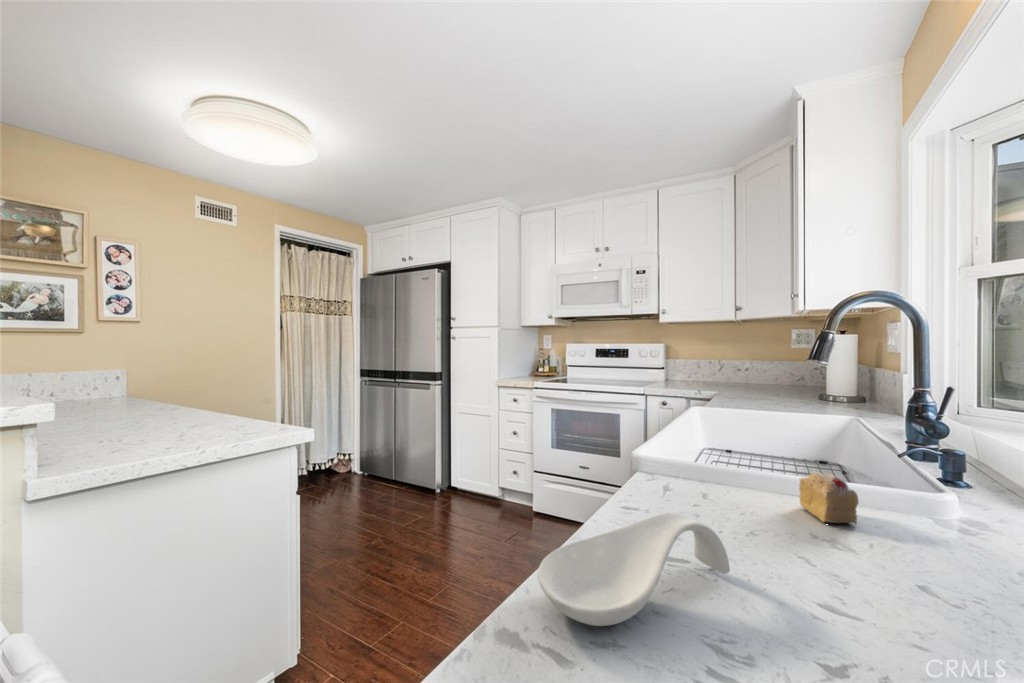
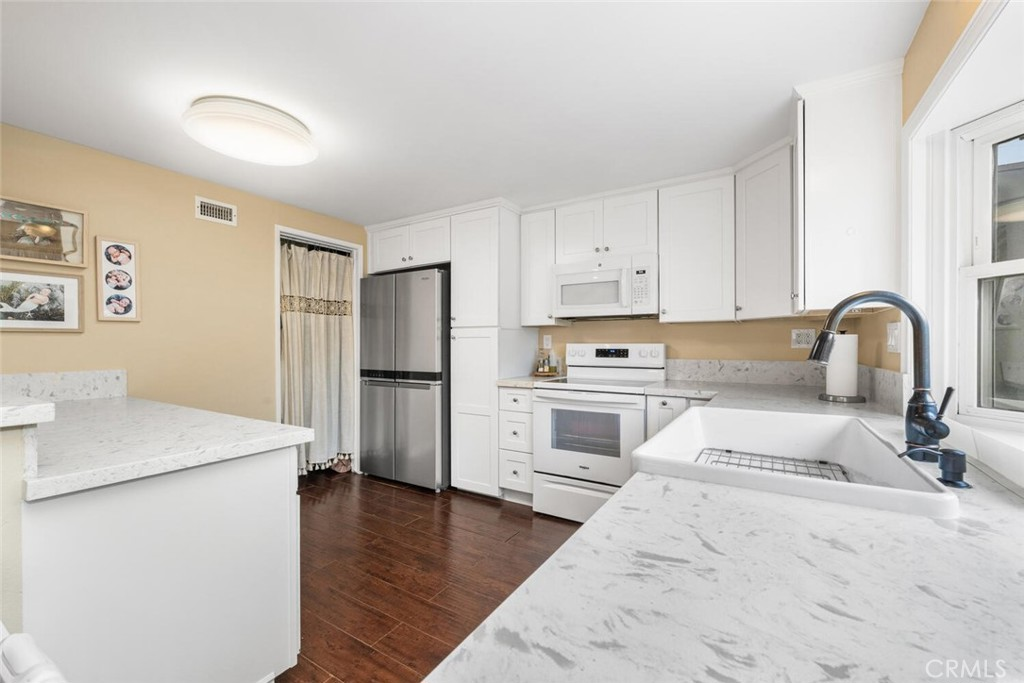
- spoon rest [537,512,731,627]
- cake slice [798,472,860,525]
